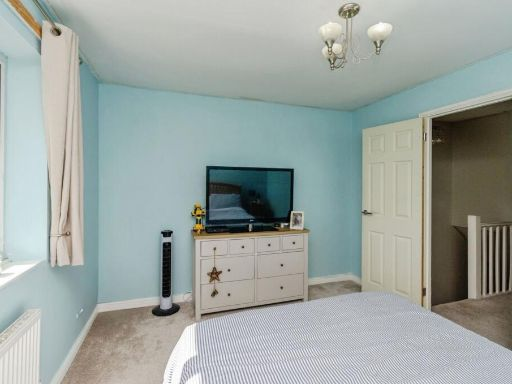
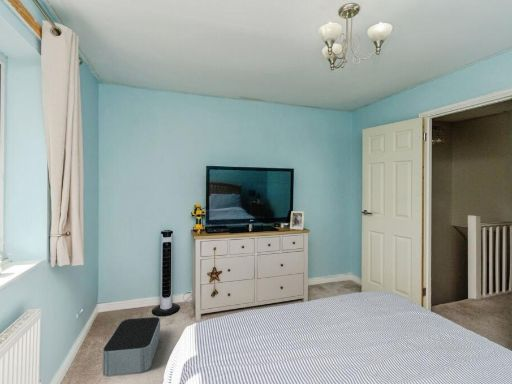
+ storage bin [102,316,161,377]
